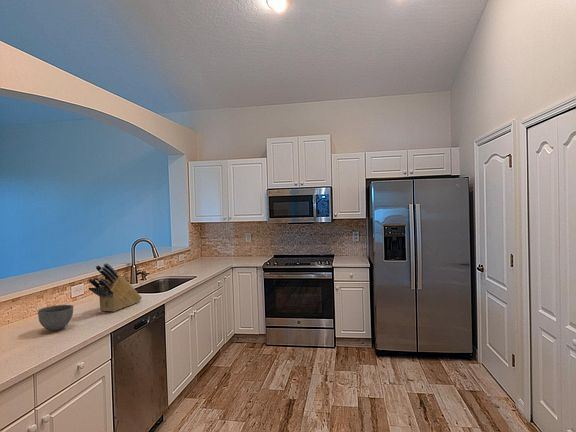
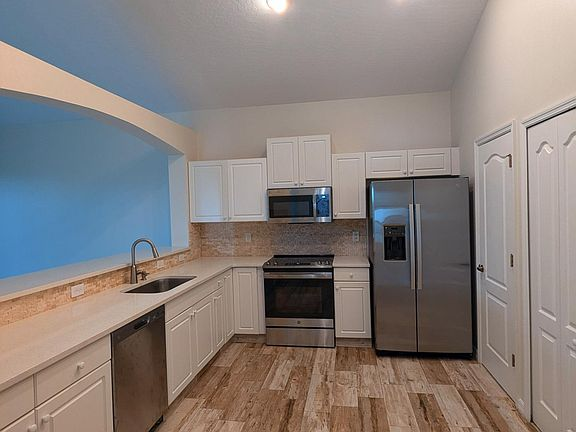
- knife block [87,262,143,313]
- bowl [37,304,74,332]
